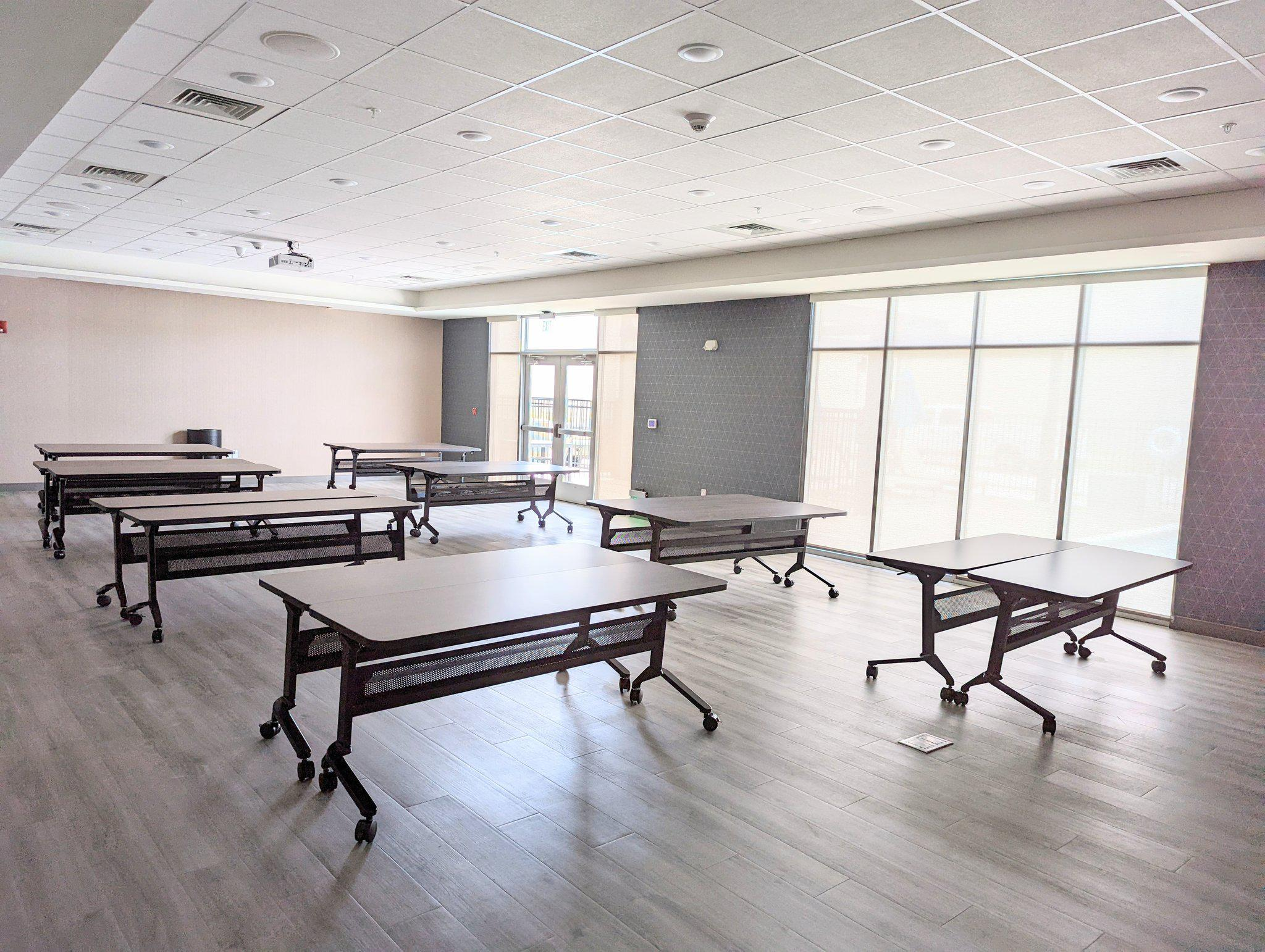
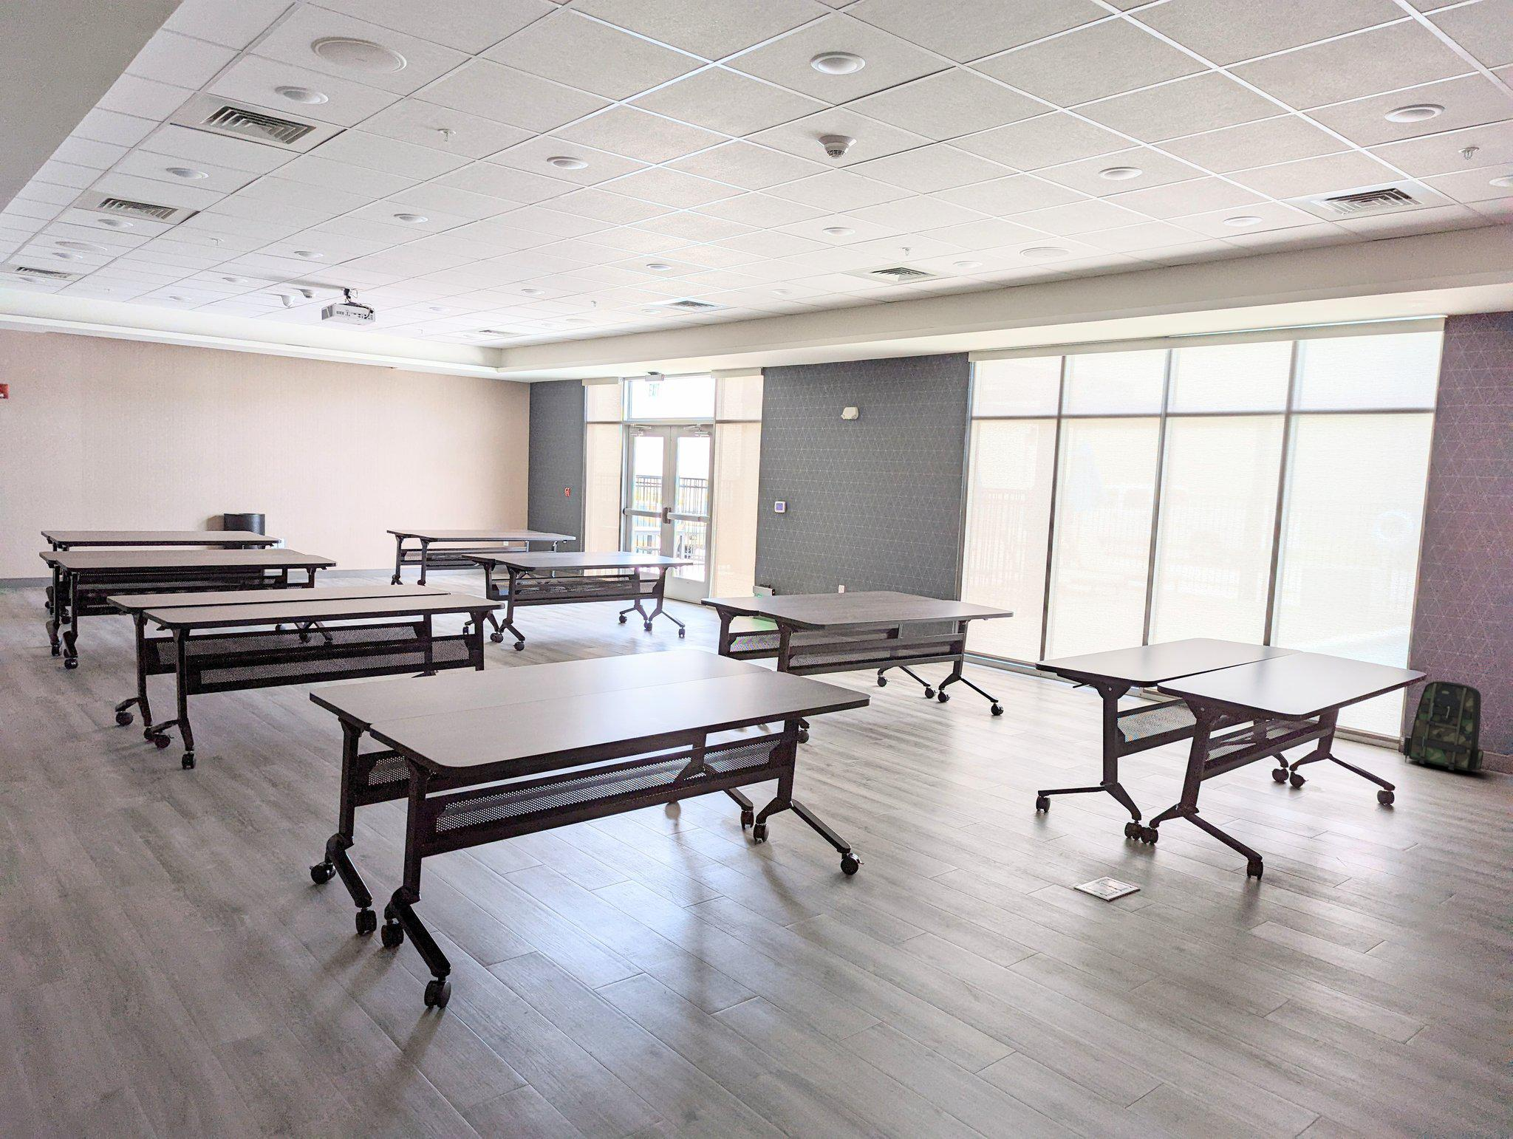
+ backpack [1403,681,1484,772]
